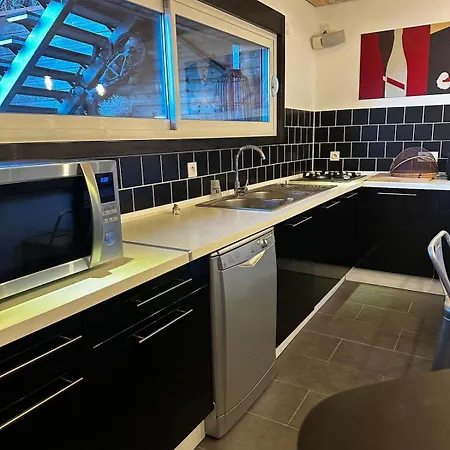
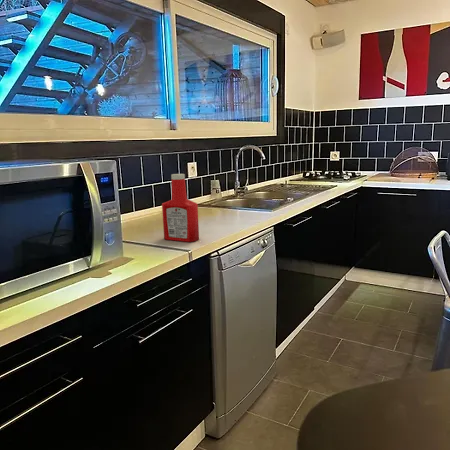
+ soap bottle [161,173,200,243]
